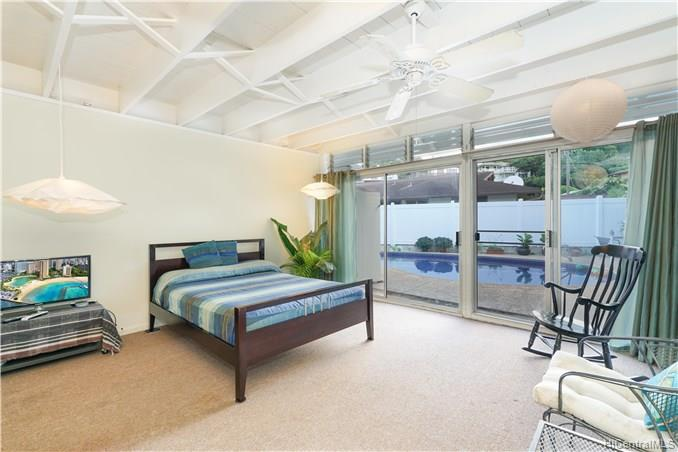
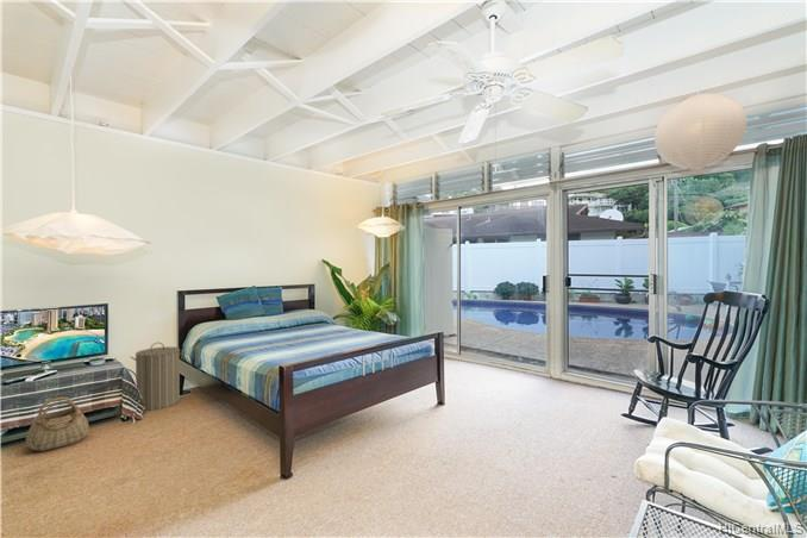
+ basket [25,396,90,452]
+ laundry hamper [130,342,184,412]
